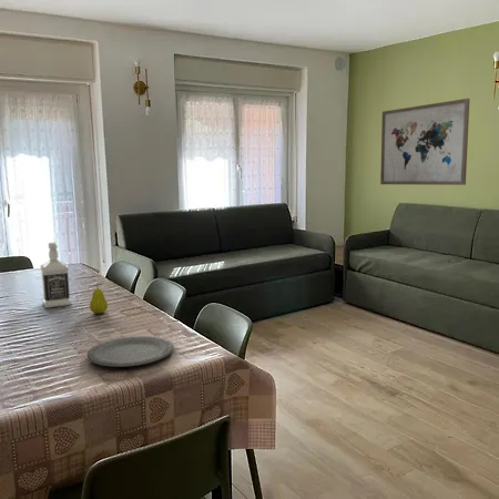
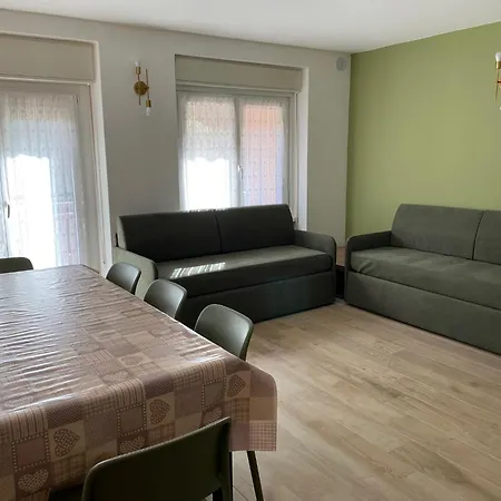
- fruit [89,284,109,315]
- bottle [40,242,72,308]
- wall art [379,98,471,186]
- plate [86,335,174,368]
